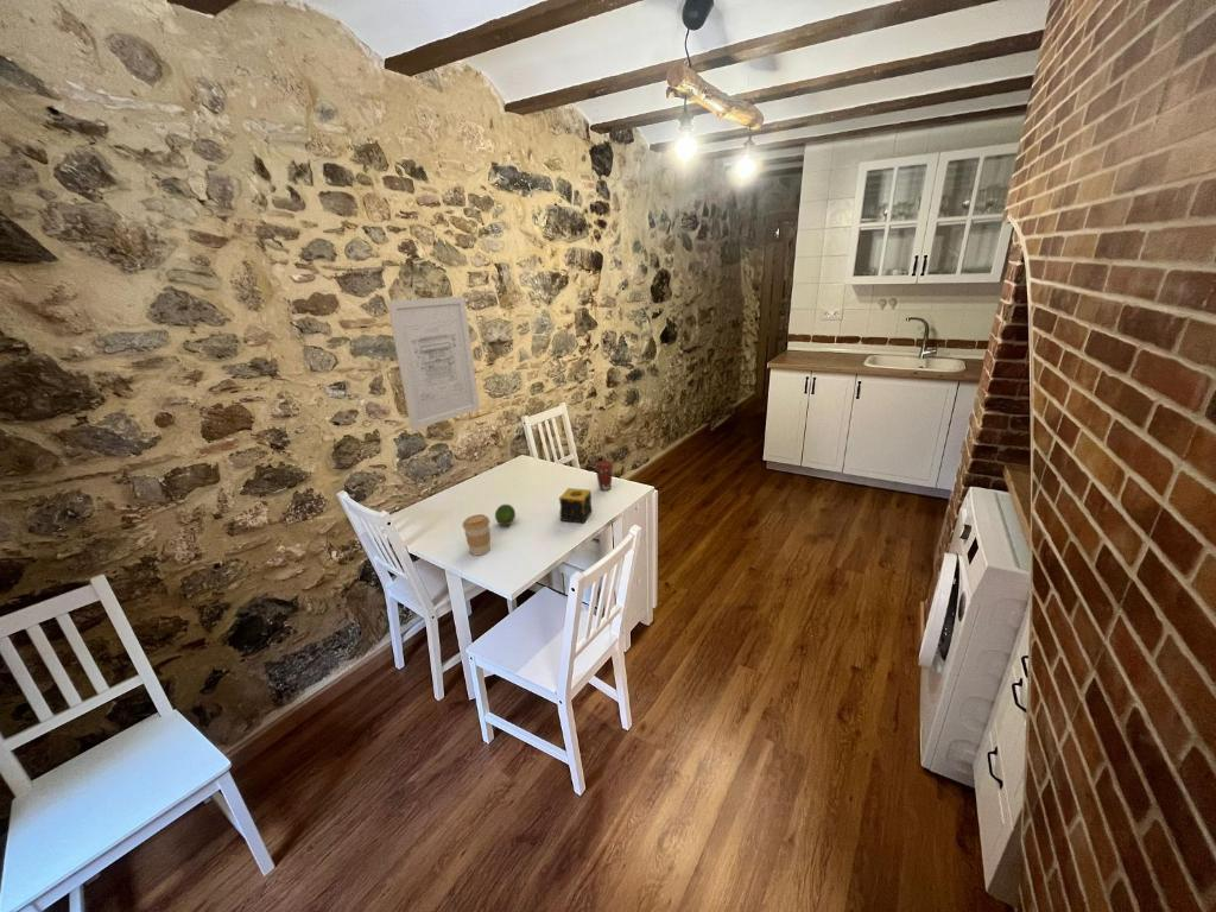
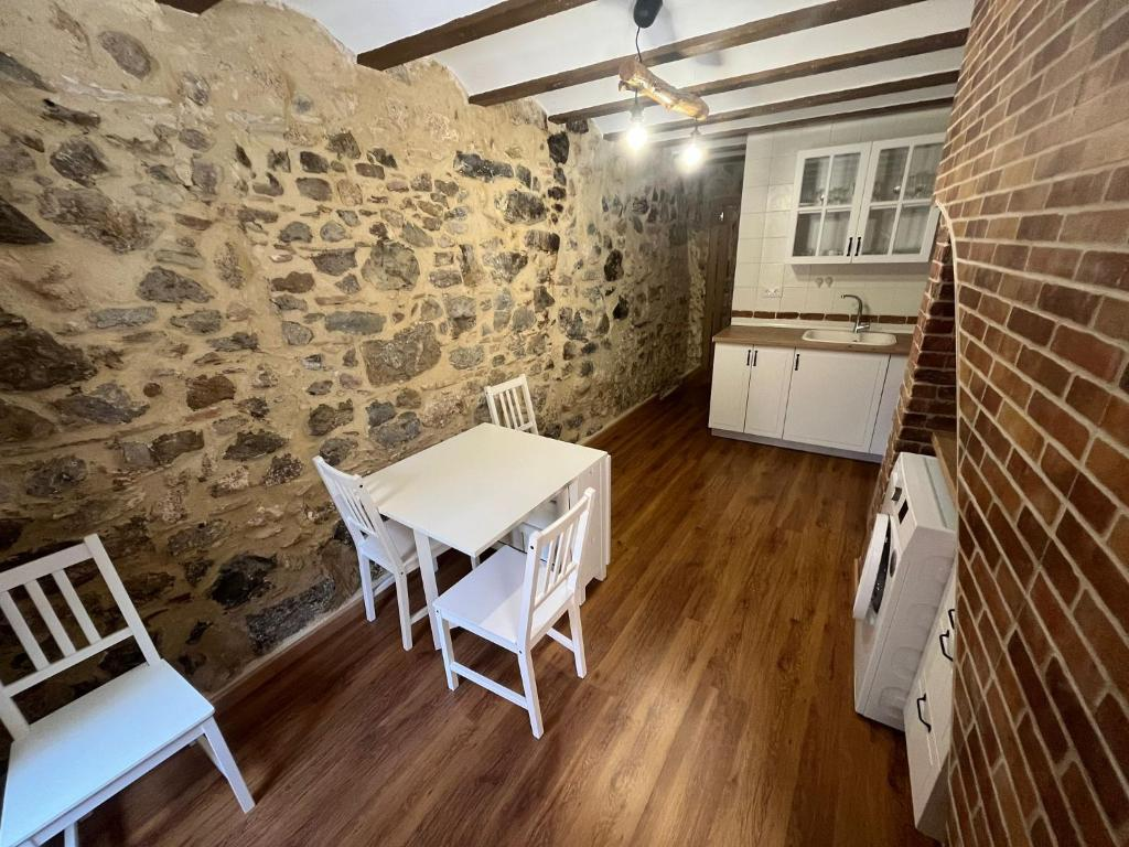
- fruit [494,504,517,526]
- coffee cup [594,460,615,492]
- coffee cup [461,513,492,557]
- candle [558,487,593,524]
- wall art [386,296,481,431]
